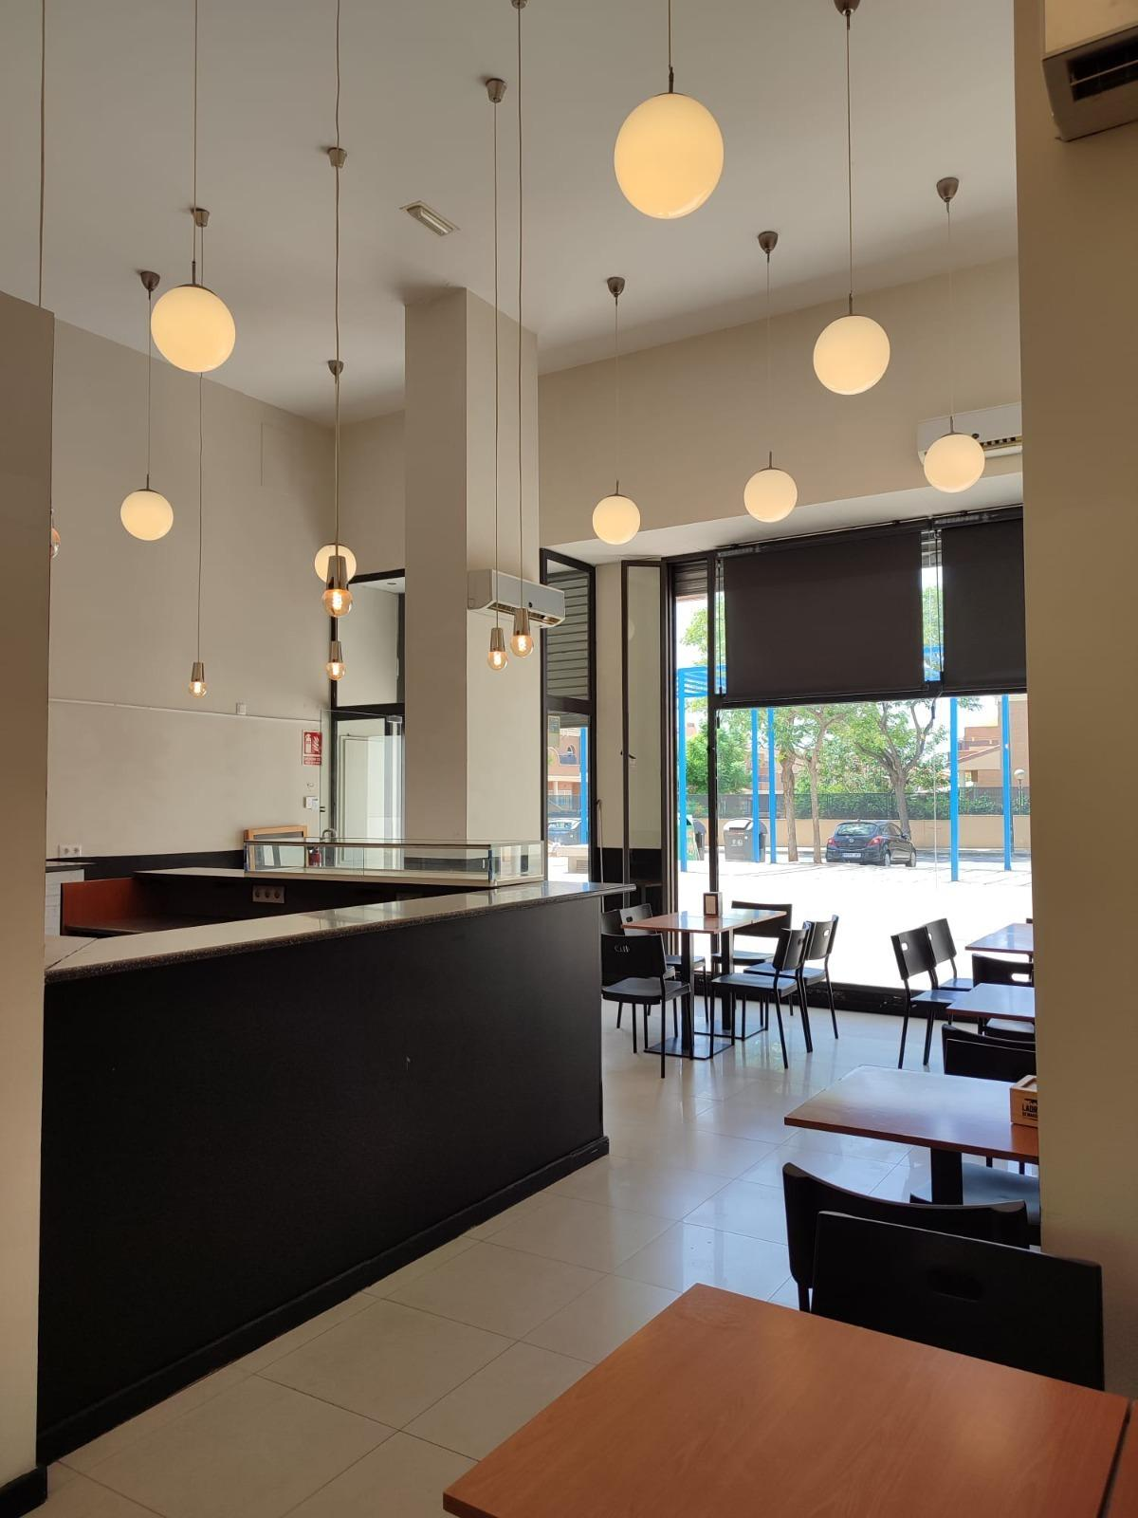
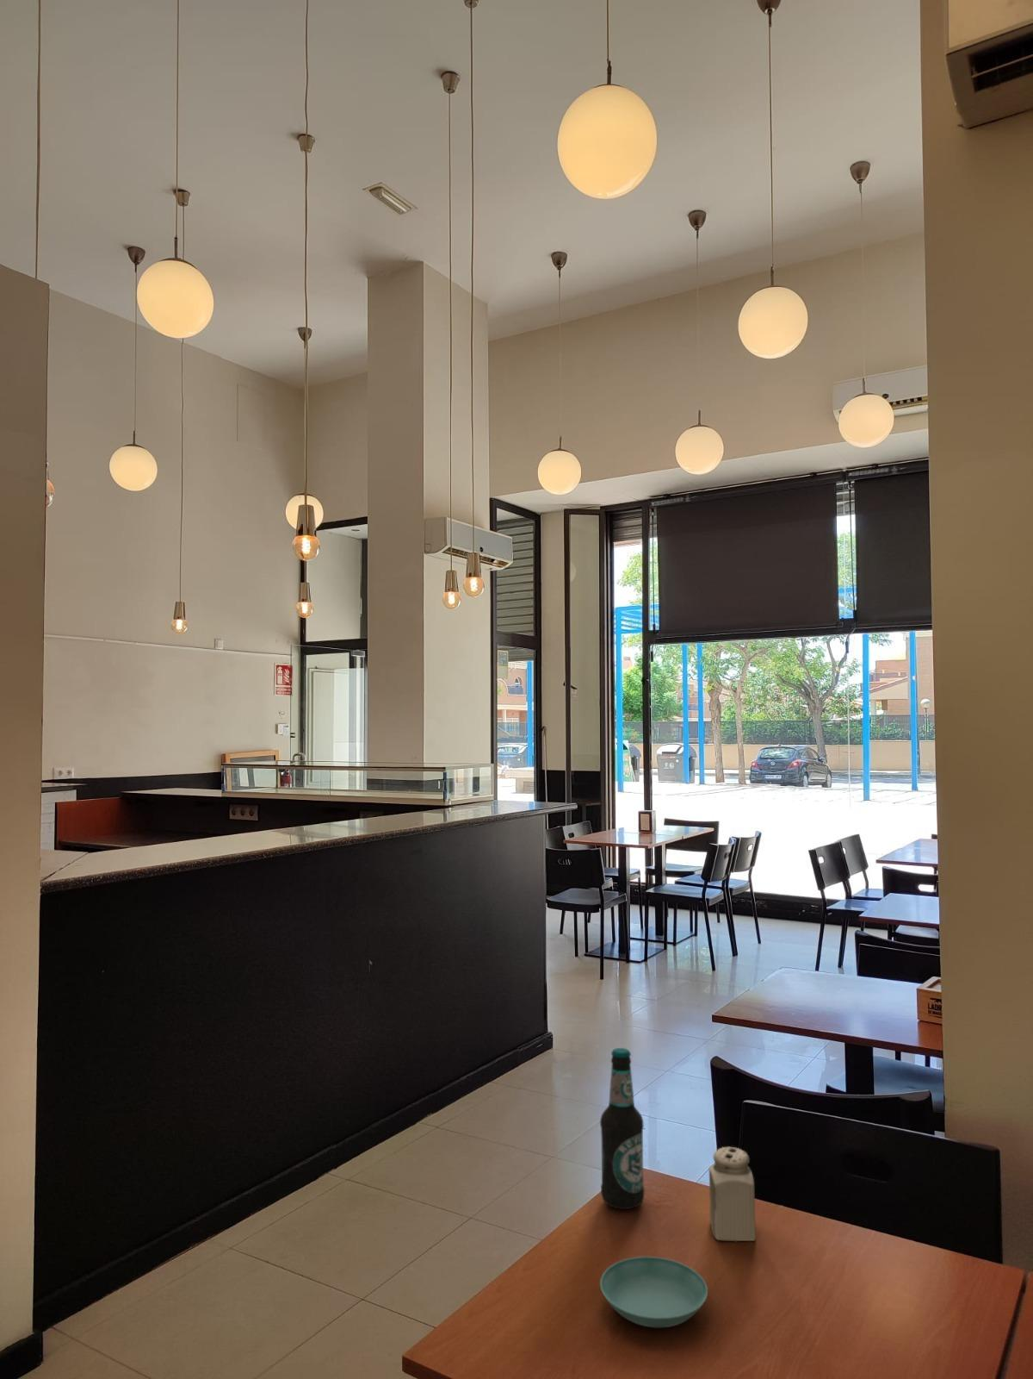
+ salt shaker [709,1147,756,1242]
+ saucer [599,1255,709,1328]
+ bottle [599,1047,646,1210]
